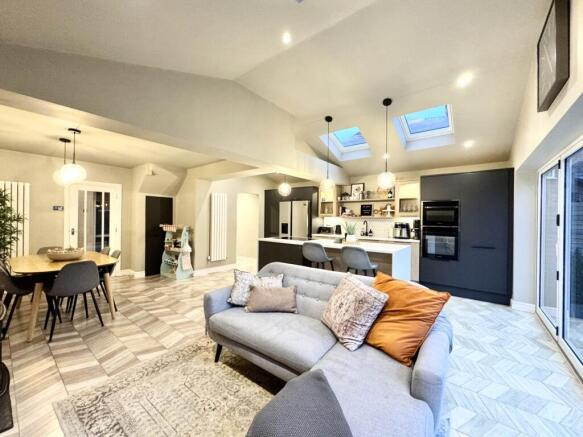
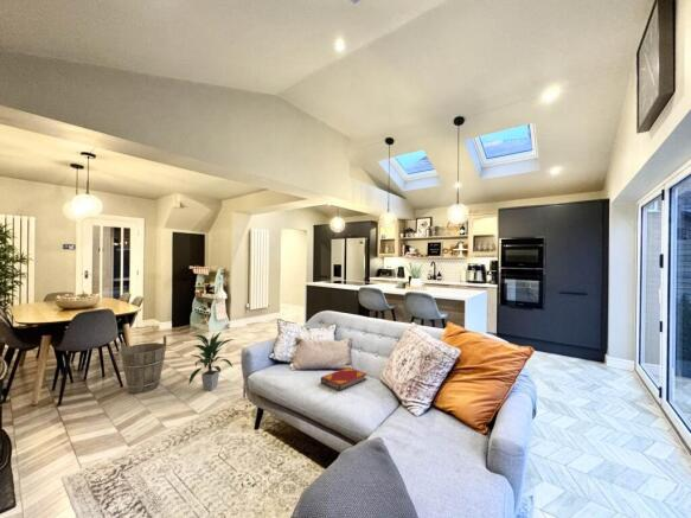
+ bucket [120,334,167,395]
+ indoor plant [187,332,236,391]
+ hardback book [320,366,369,392]
